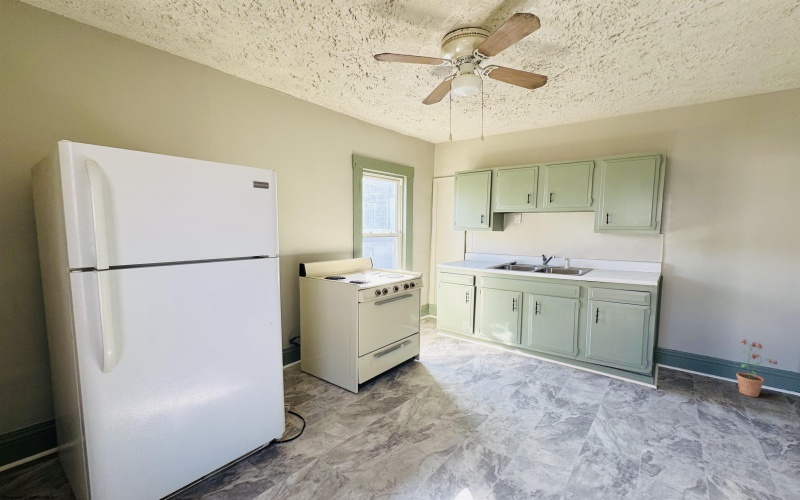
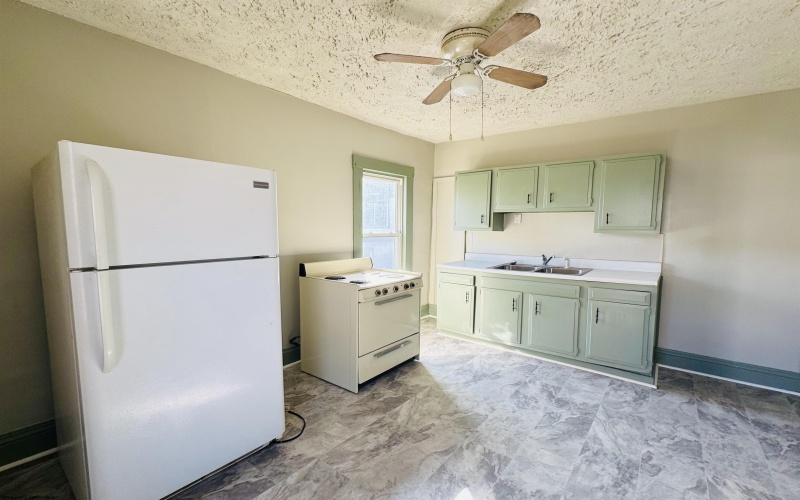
- potted plant [735,339,778,398]
